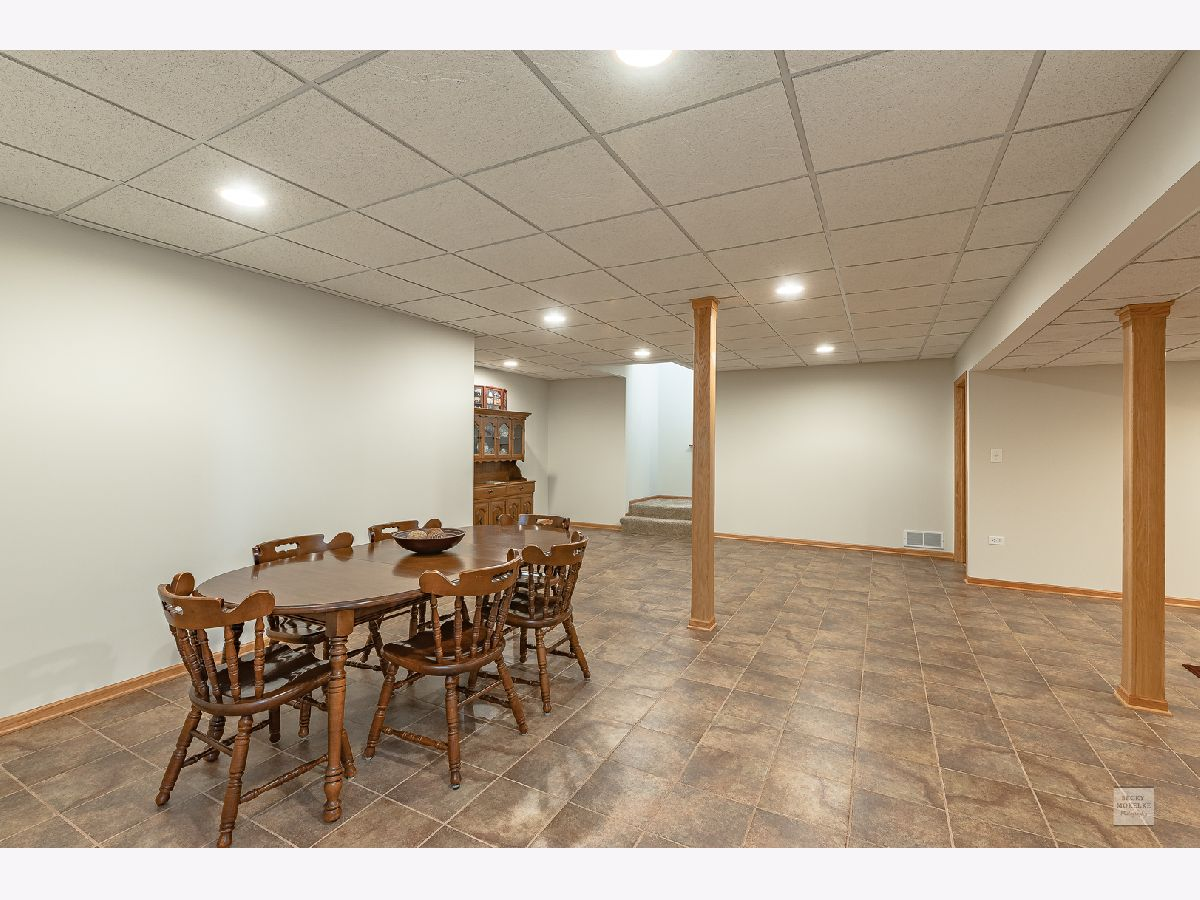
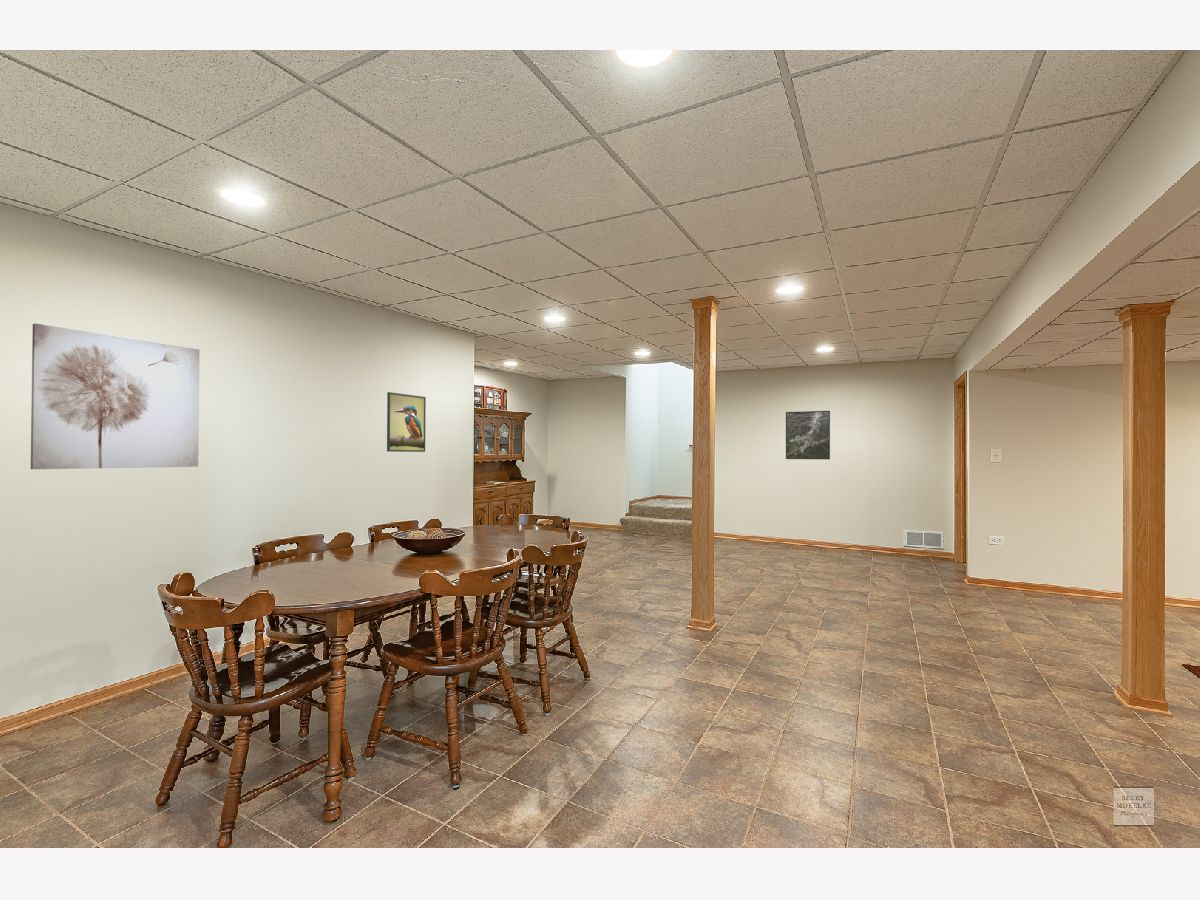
+ wall art [30,323,200,470]
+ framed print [785,410,831,460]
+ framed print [386,391,427,453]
